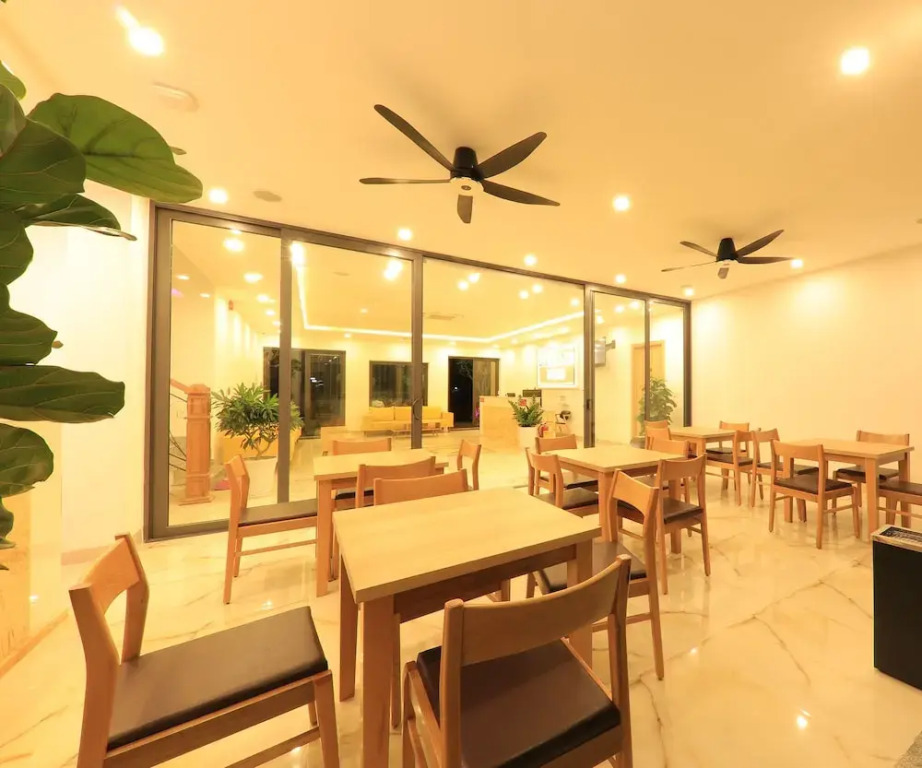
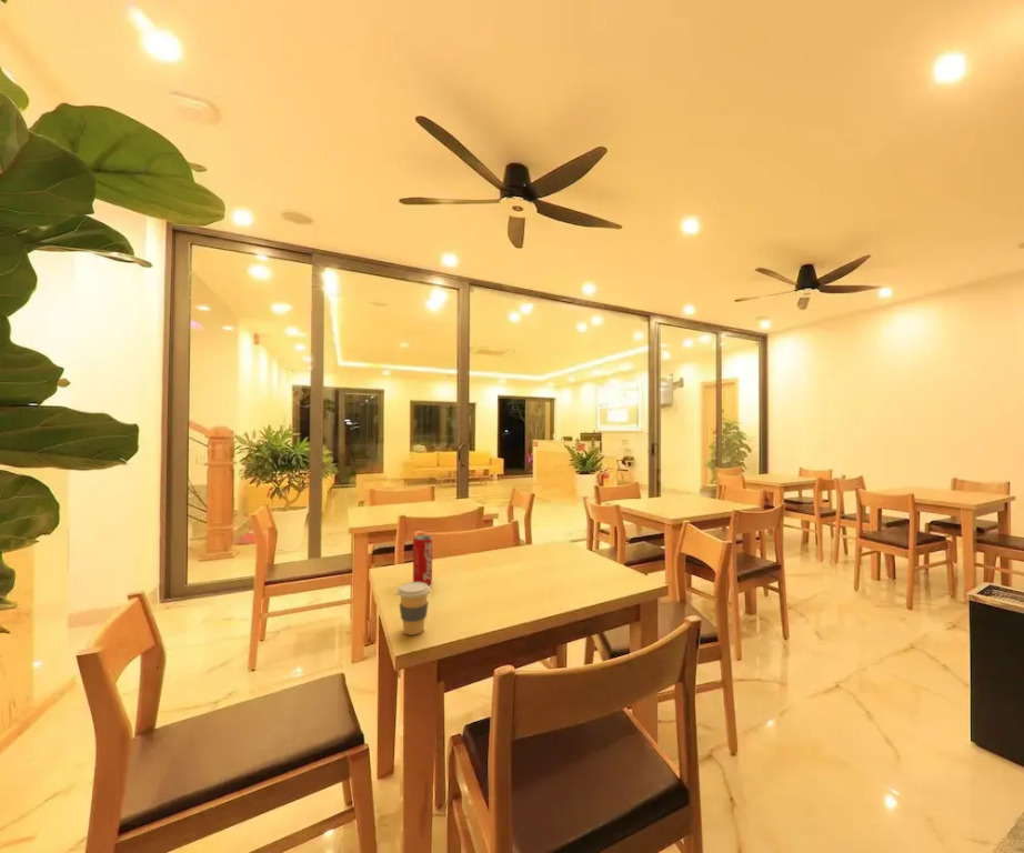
+ beverage can [412,534,433,585]
+ coffee cup [396,581,431,636]
